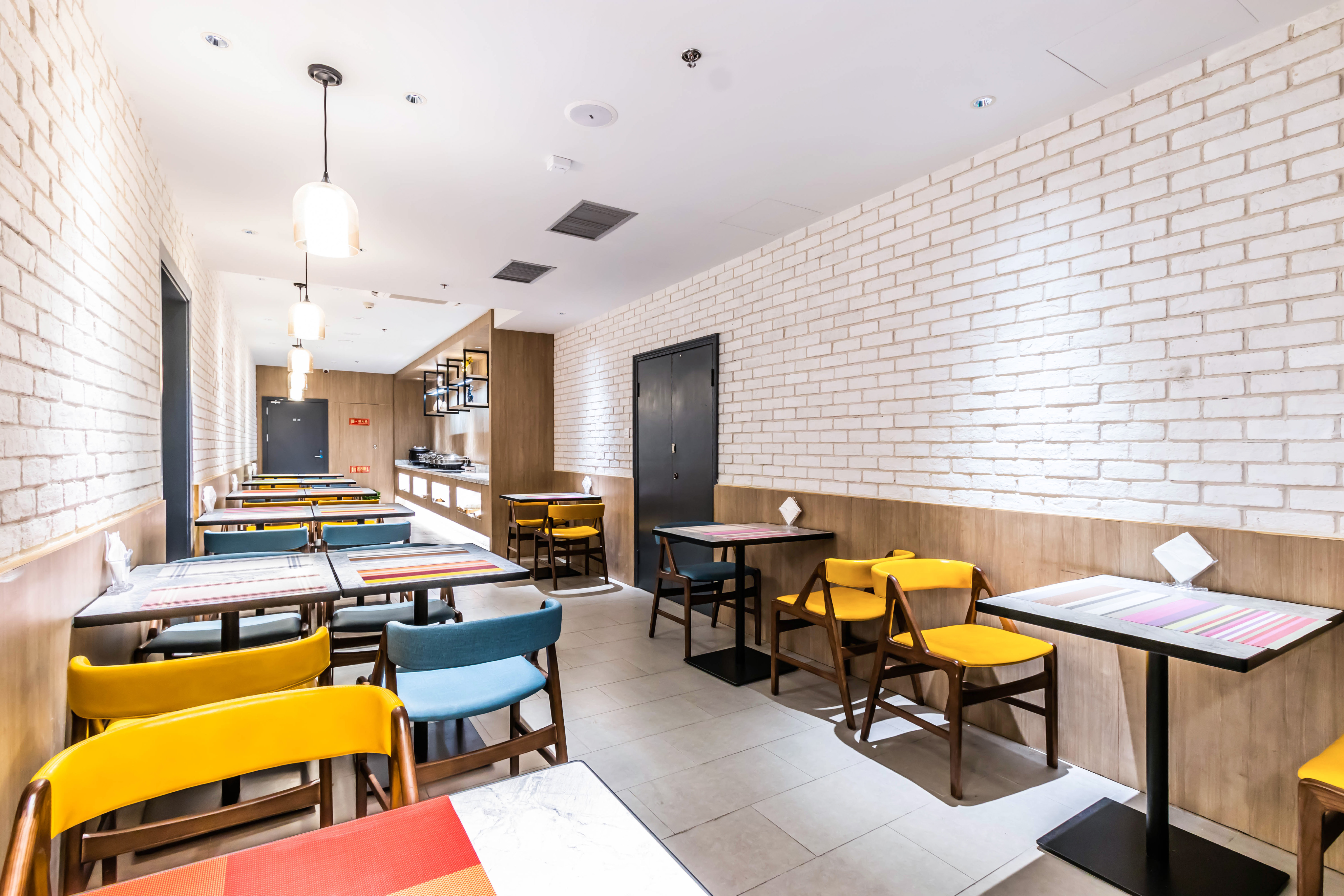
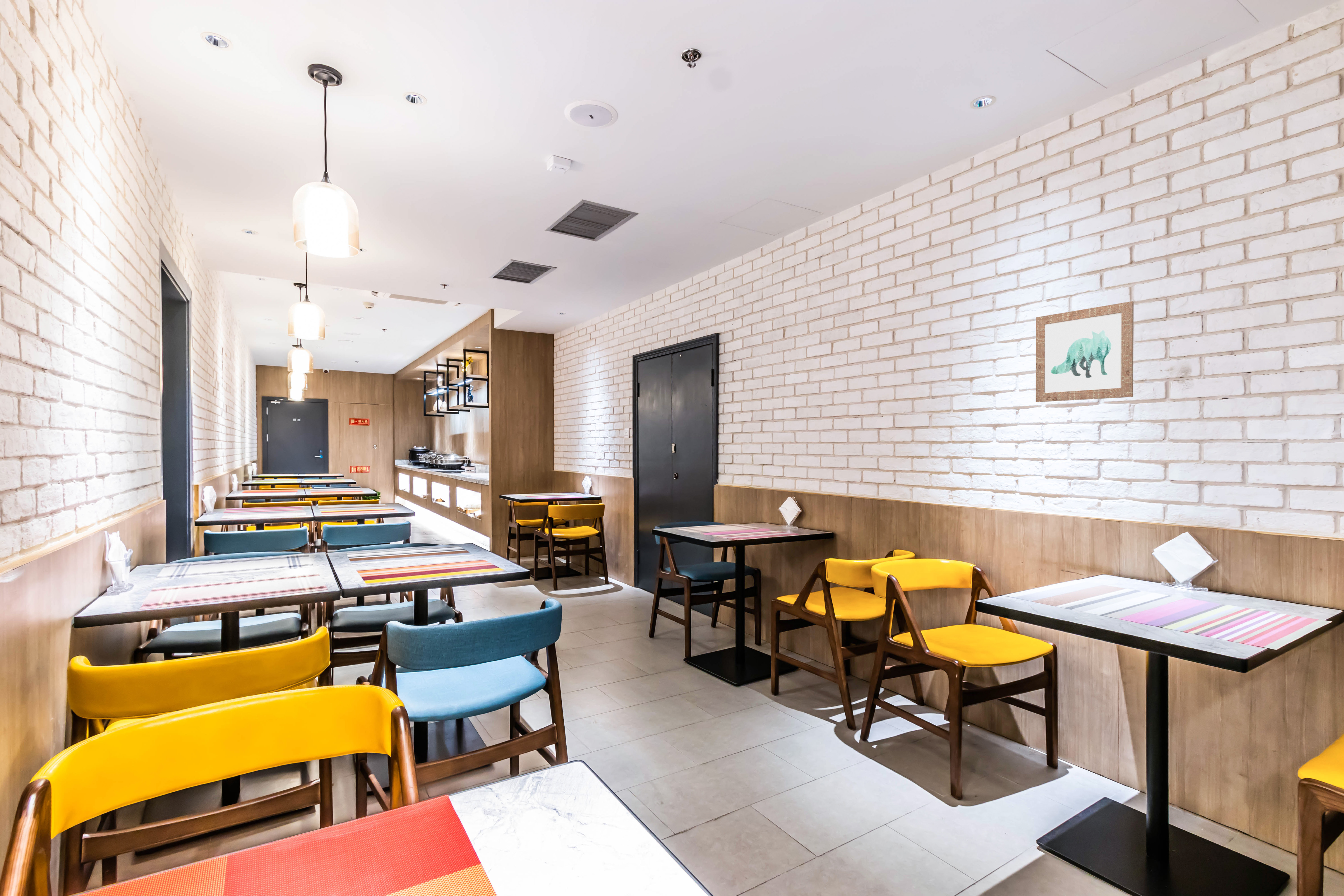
+ wall art [1036,301,1134,403]
